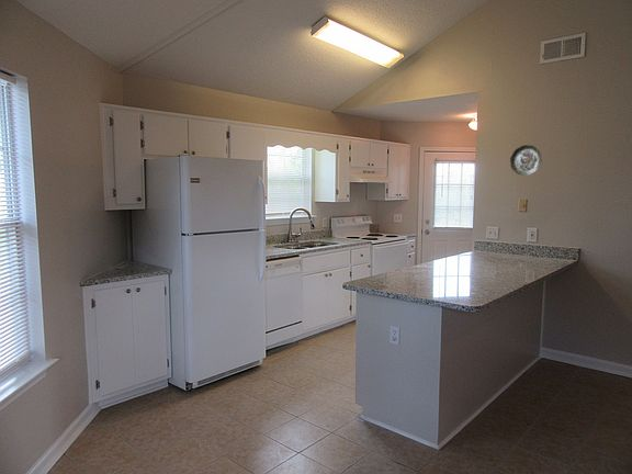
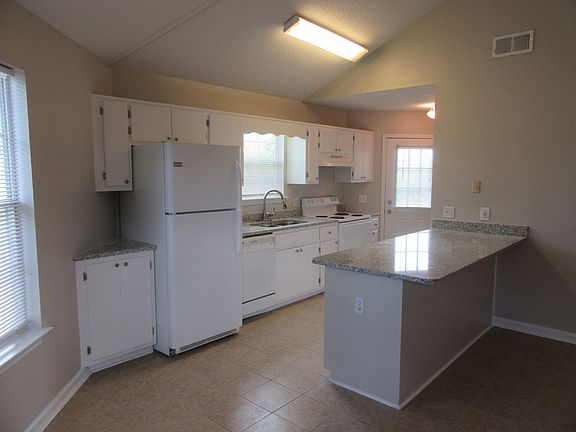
- decorative plate [509,144,542,177]
